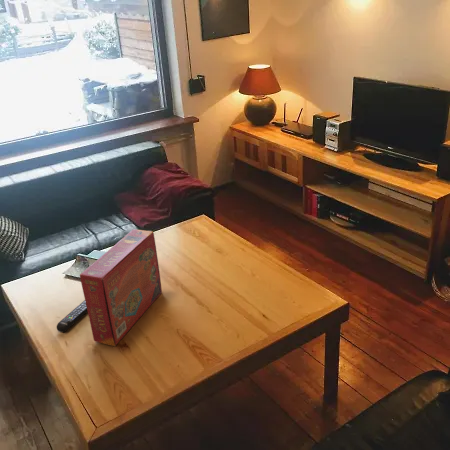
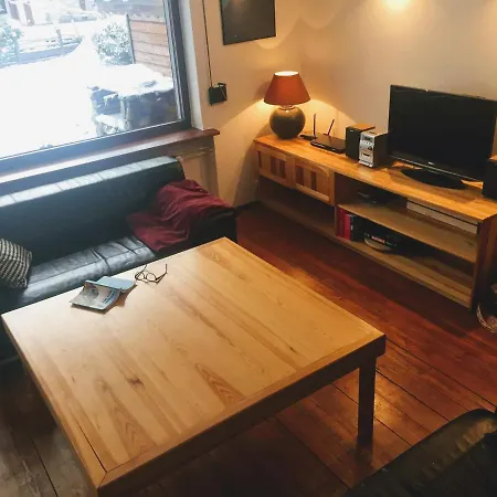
- board game [79,228,163,347]
- remote control [56,299,88,333]
